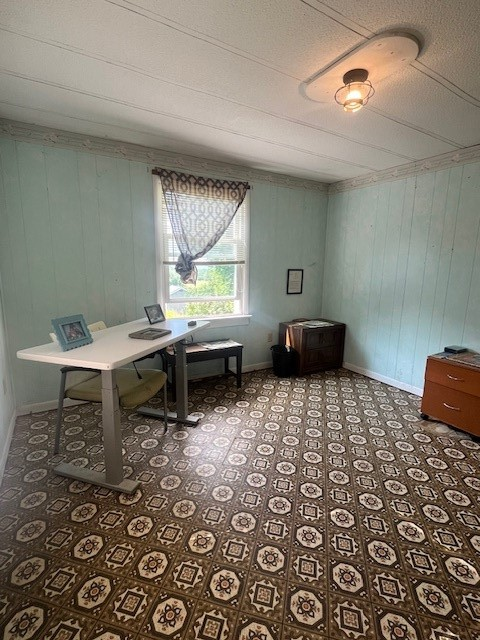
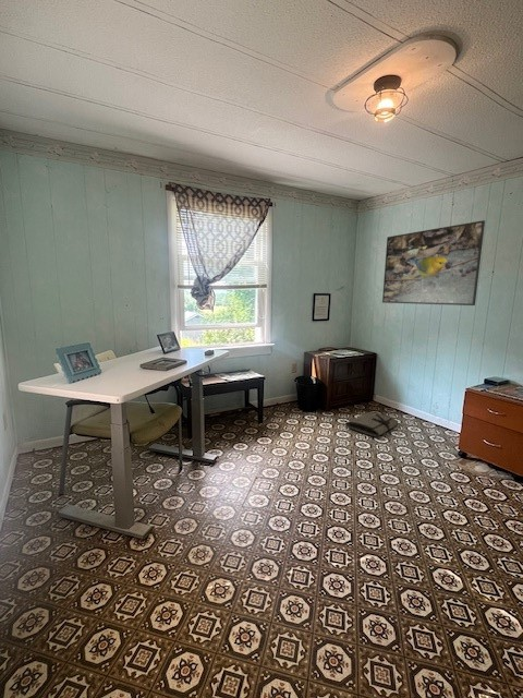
+ tool roll [344,411,399,438]
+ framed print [381,219,486,306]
